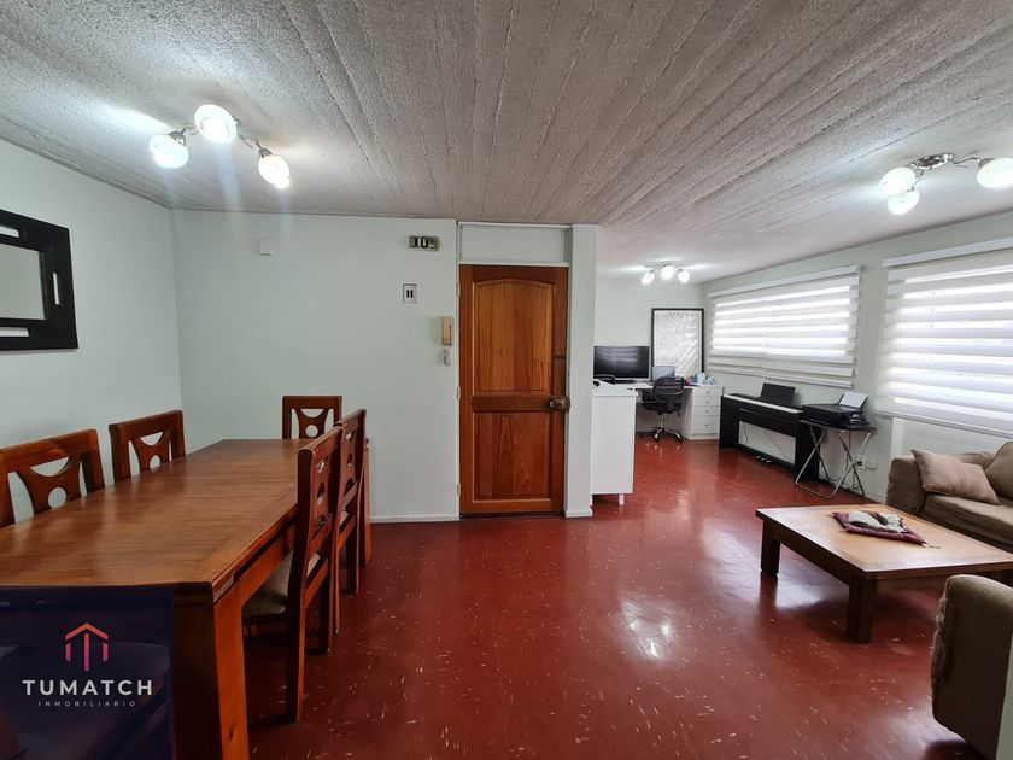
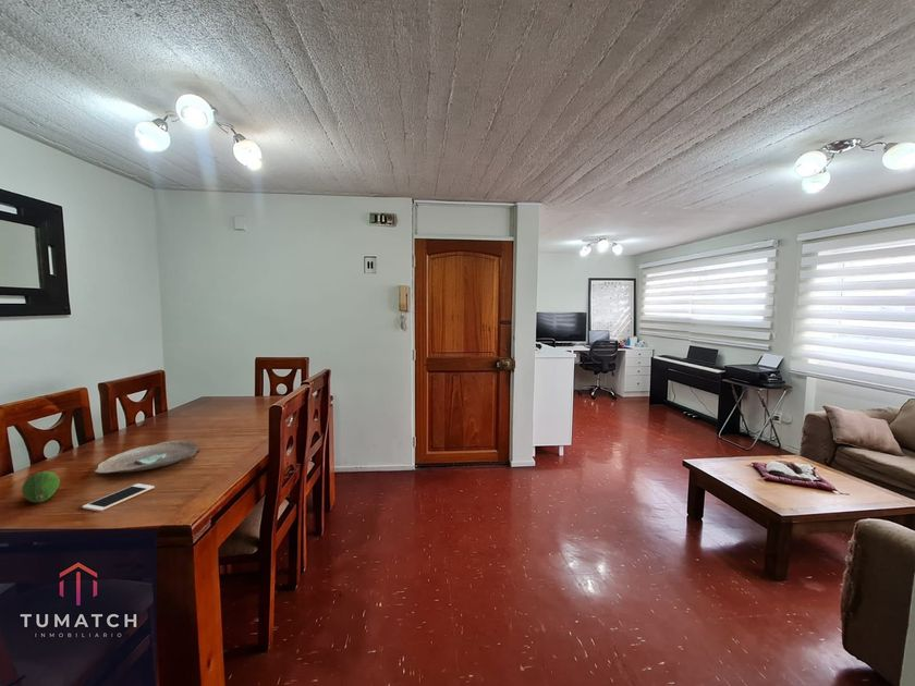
+ cell phone [82,482,156,513]
+ fruit [22,470,61,503]
+ decorative bowl [95,439,200,474]
